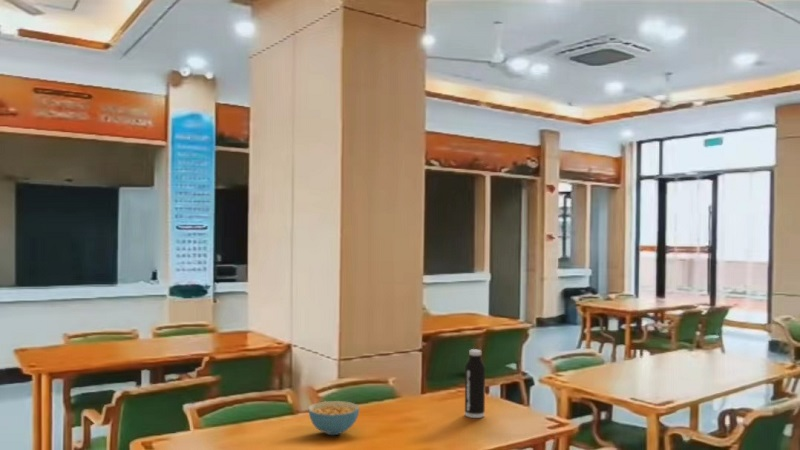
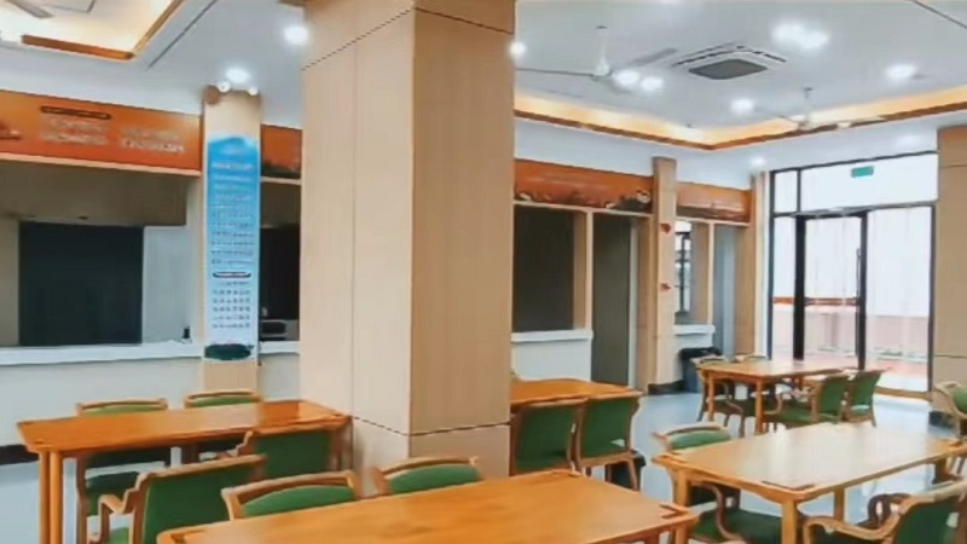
- water bottle [464,348,486,419]
- cereal bowl [307,400,360,436]
